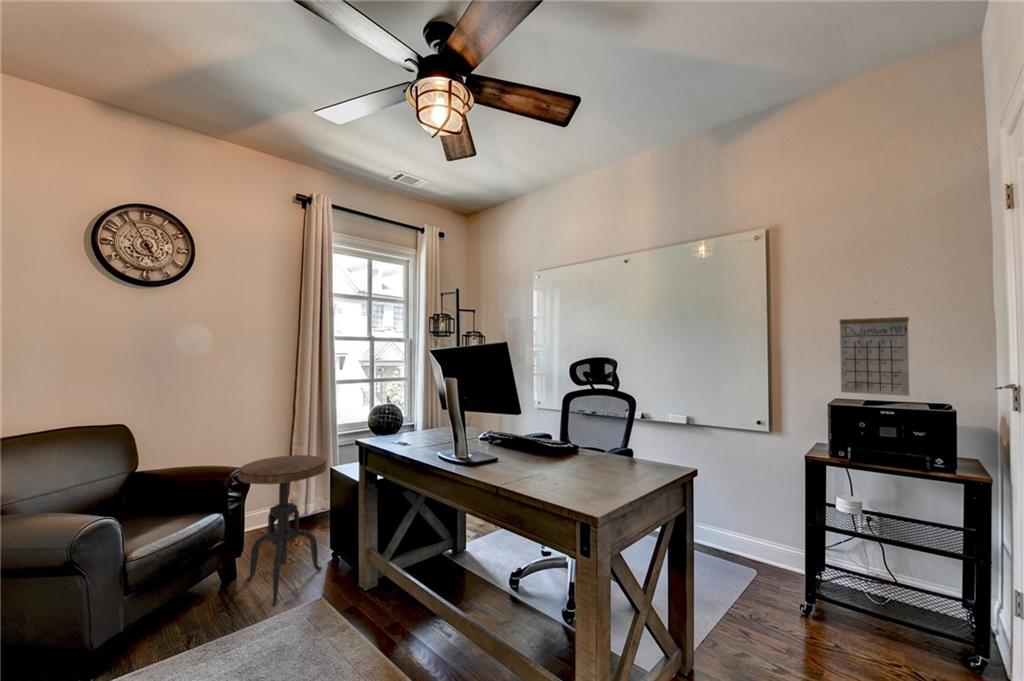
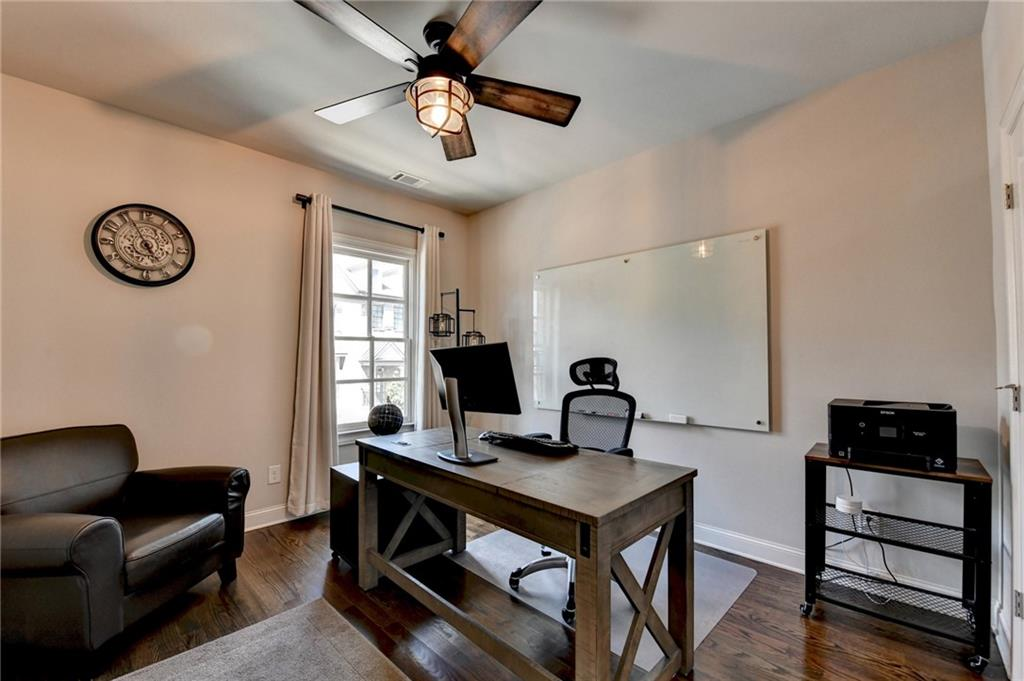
- calendar [839,301,910,397]
- side table [237,454,327,607]
